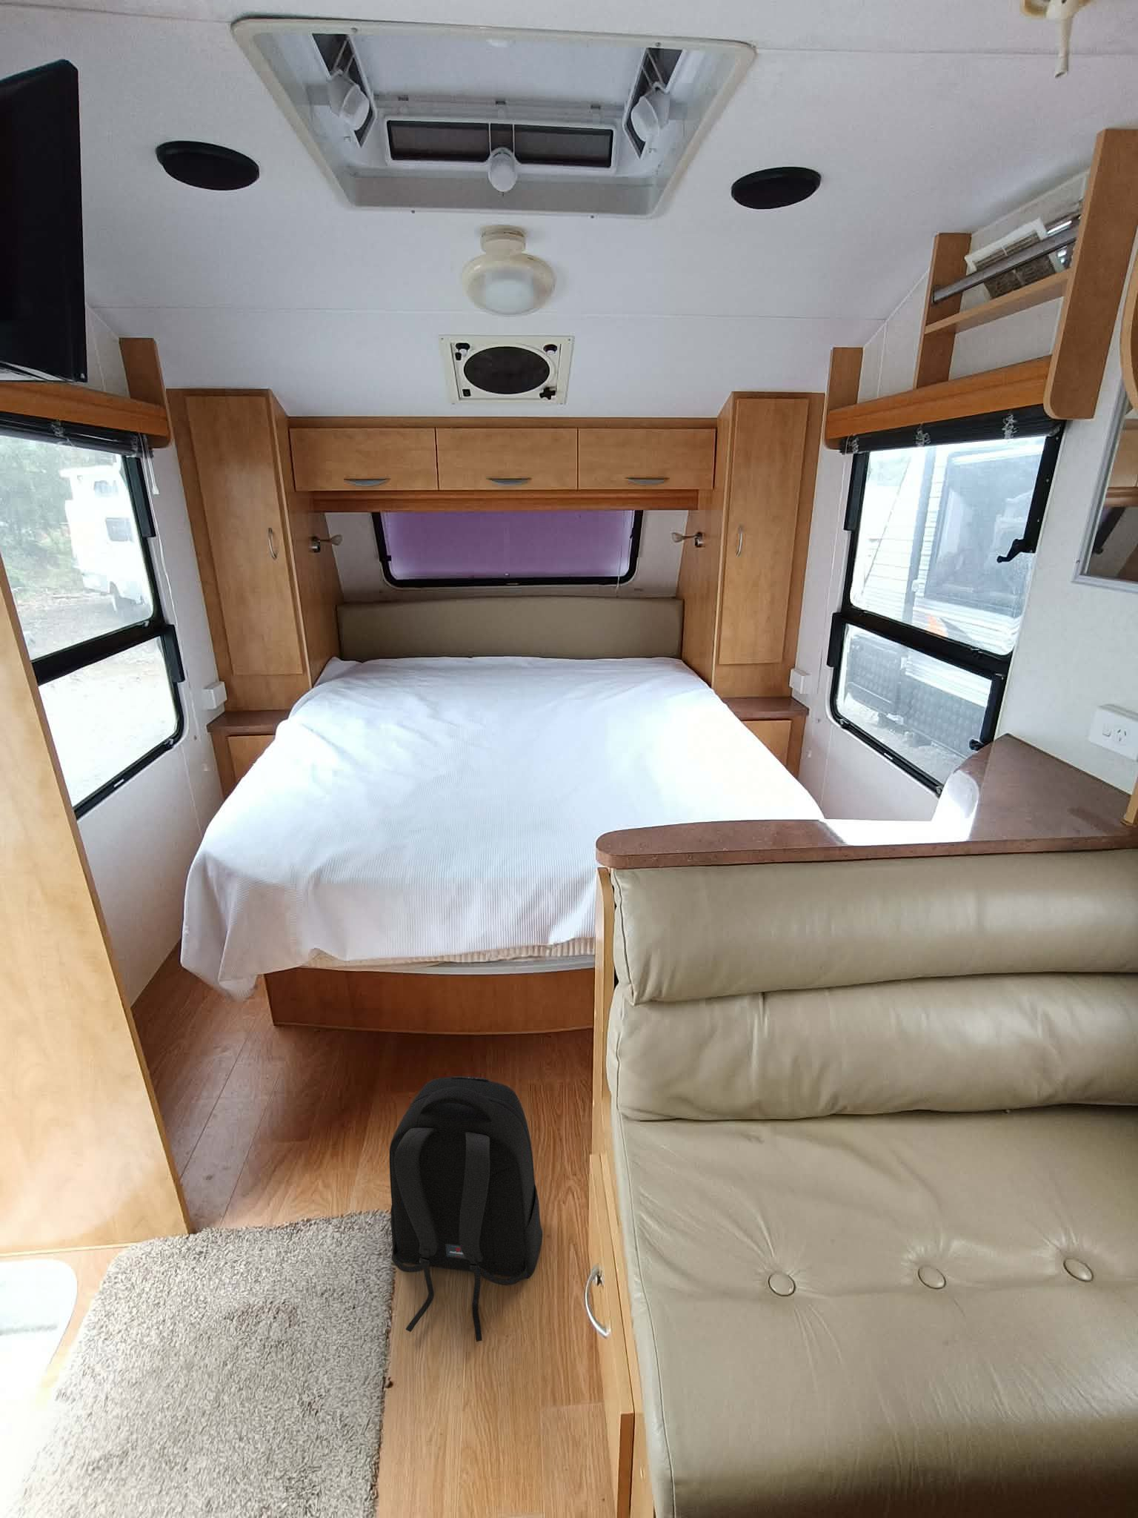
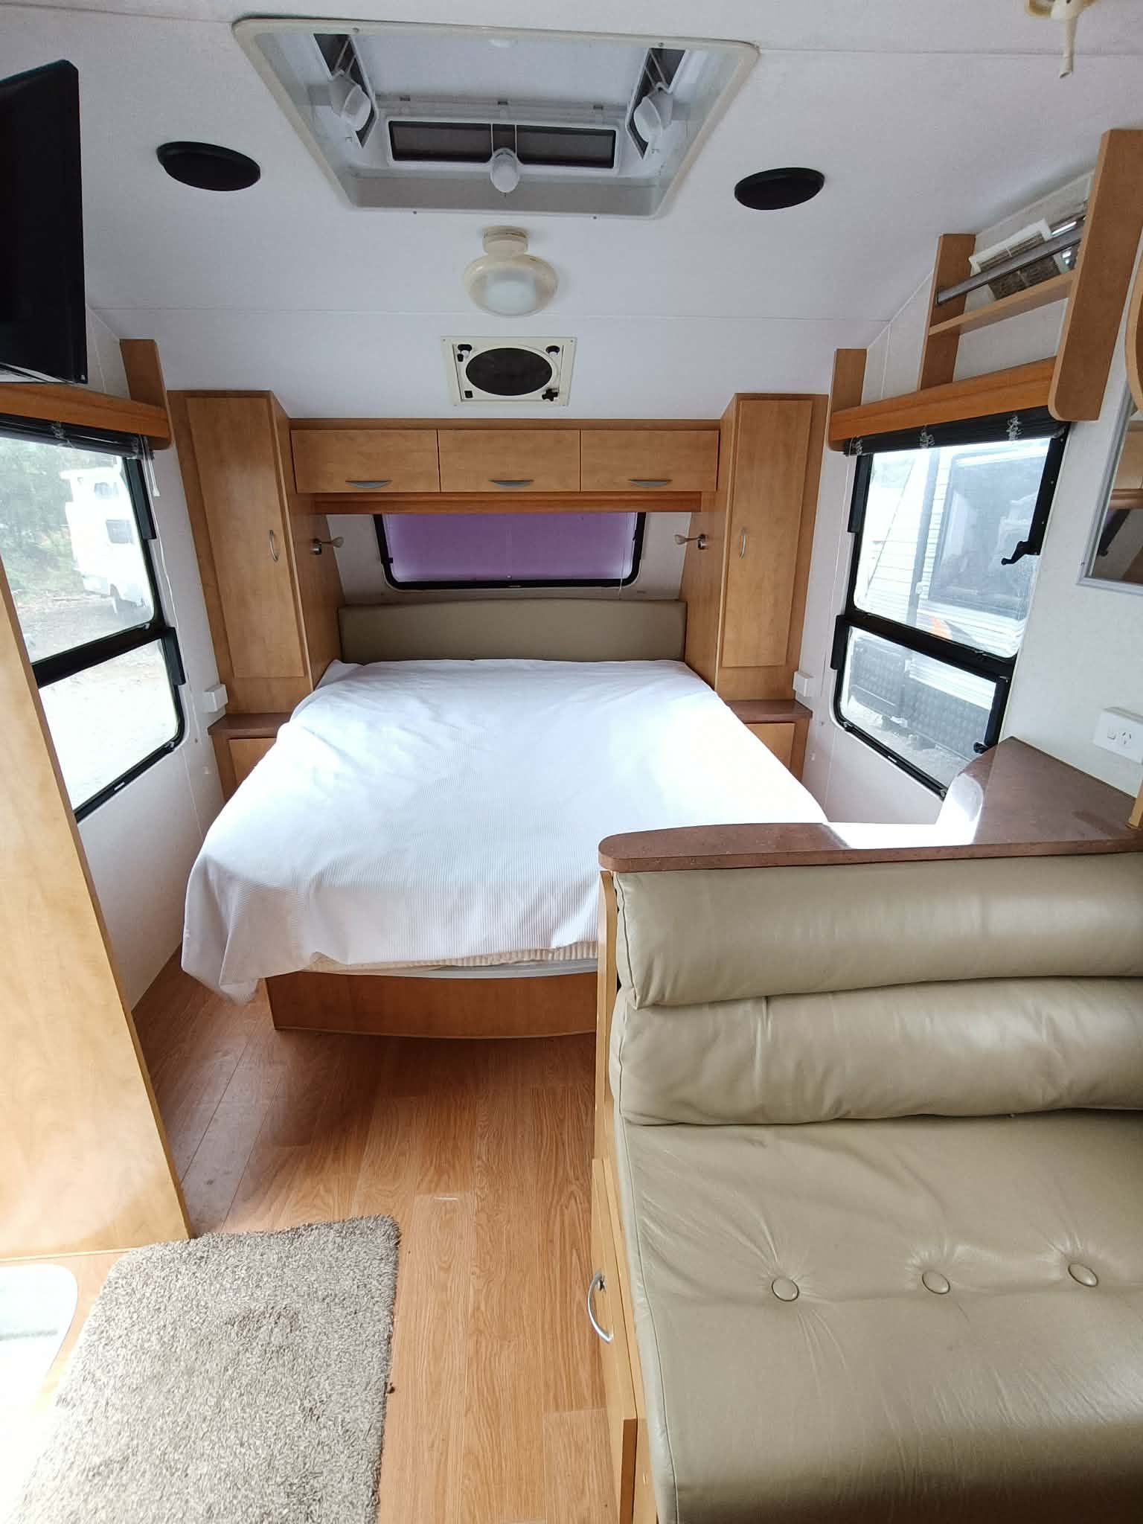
- backpack [388,1076,543,1342]
